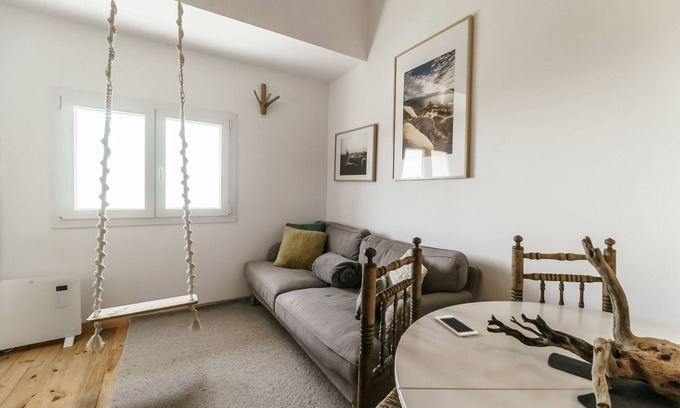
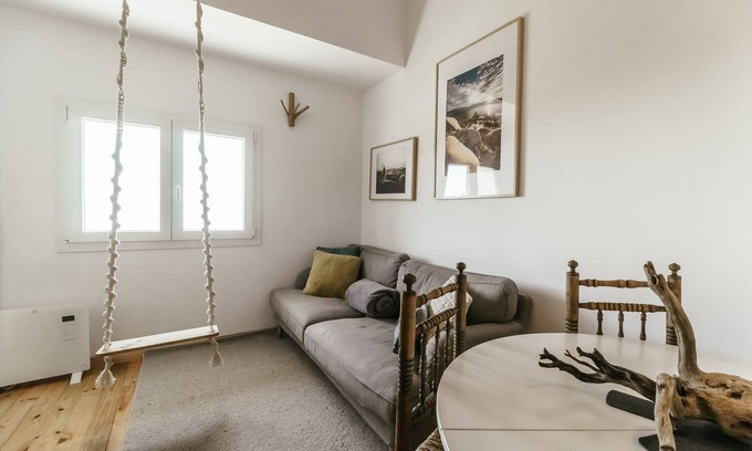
- cell phone [434,314,480,337]
